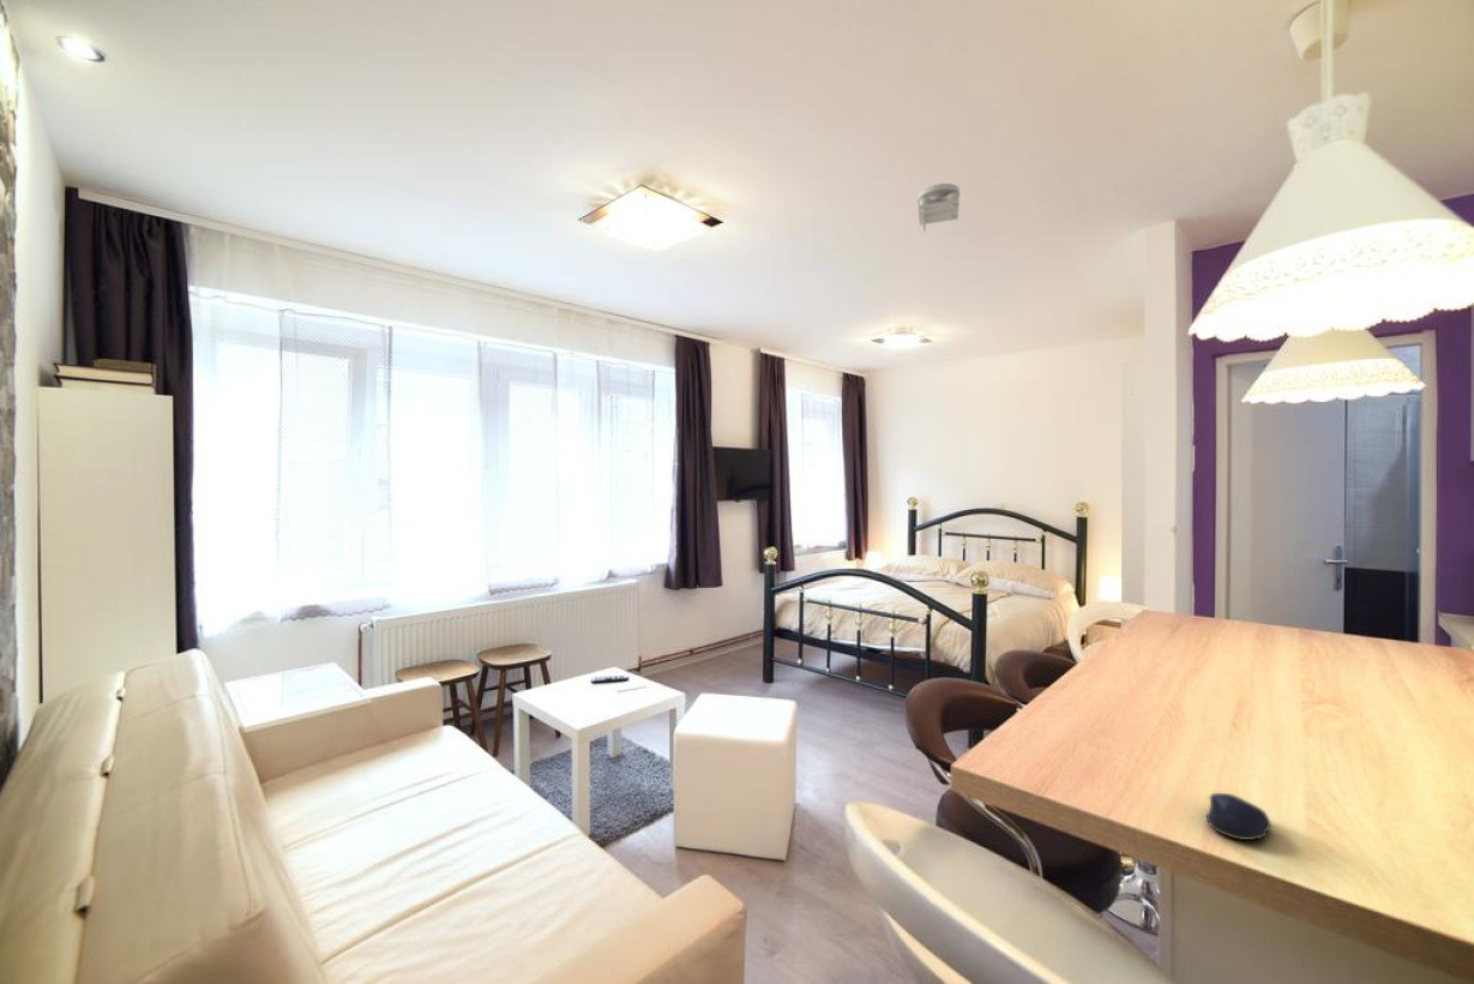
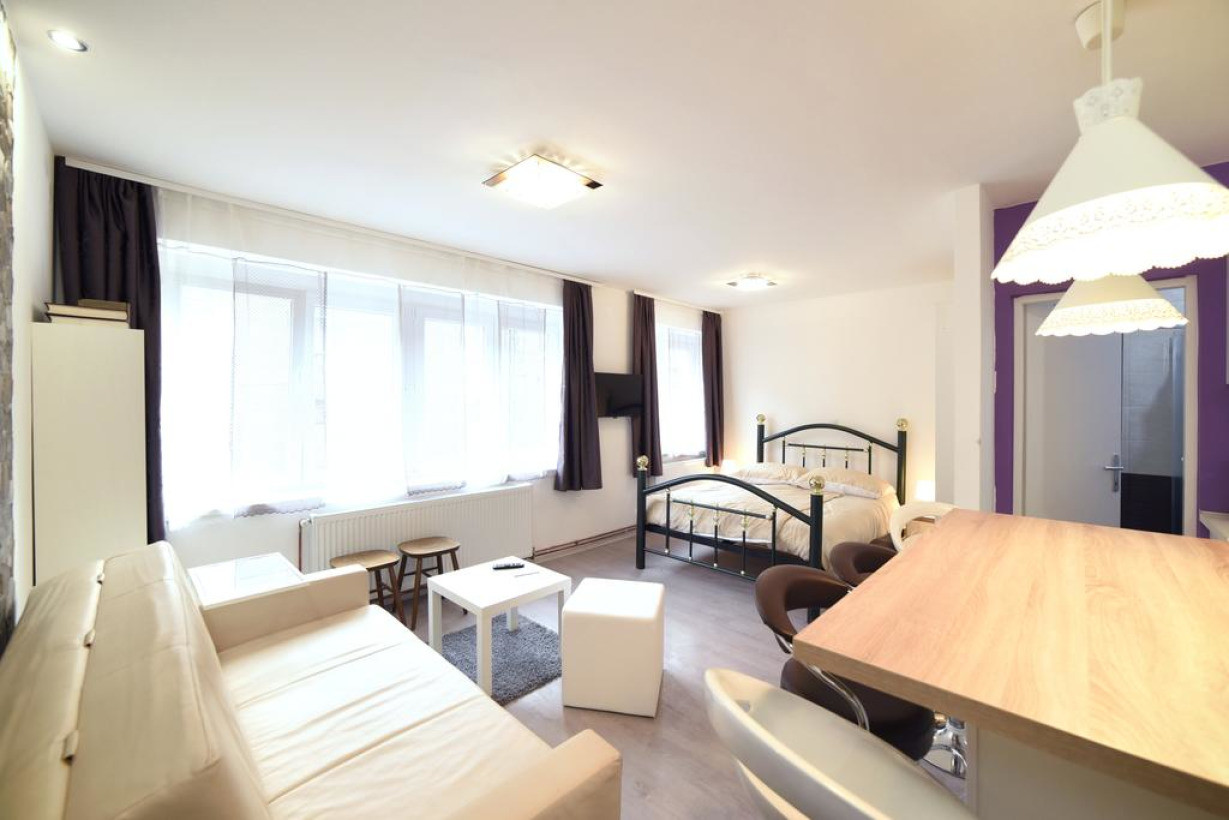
- computer mouse [1205,792,1273,841]
- smoke detector [916,182,961,233]
